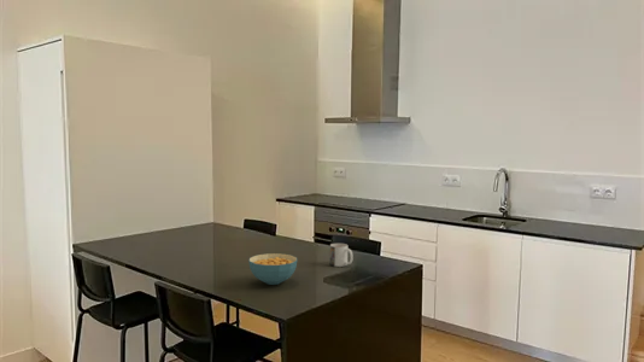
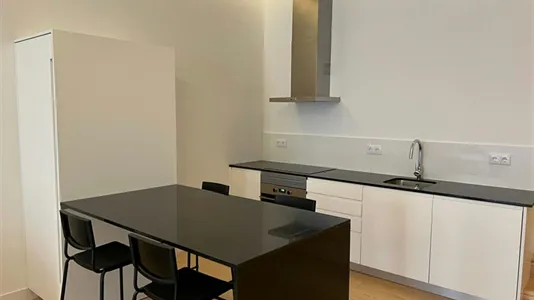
- cereal bowl [247,252,298,286]
- mug [329,243,355,268]
